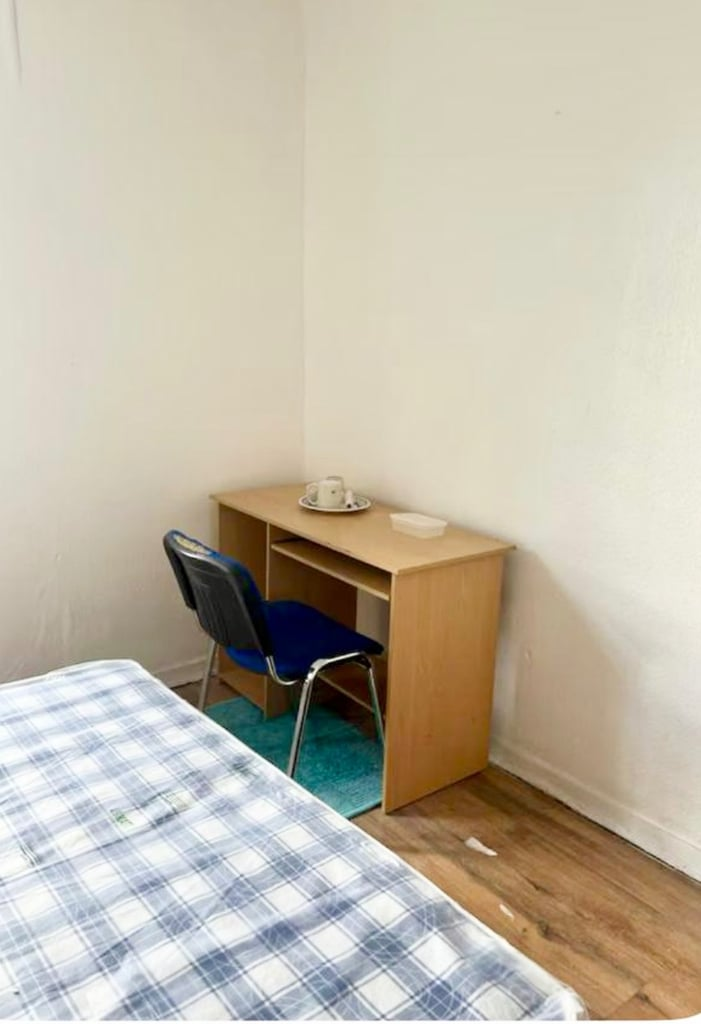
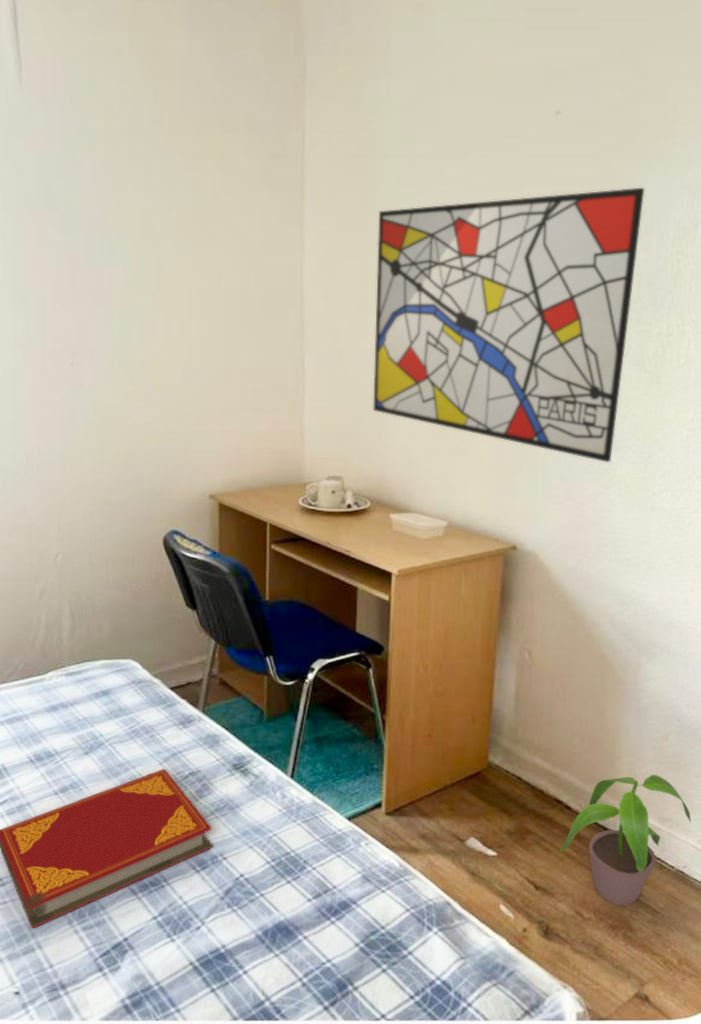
+ wall art [372,187,645,463]
+ hardback book [0,768,213,929]
+ potted plant [559,774,692,906]
